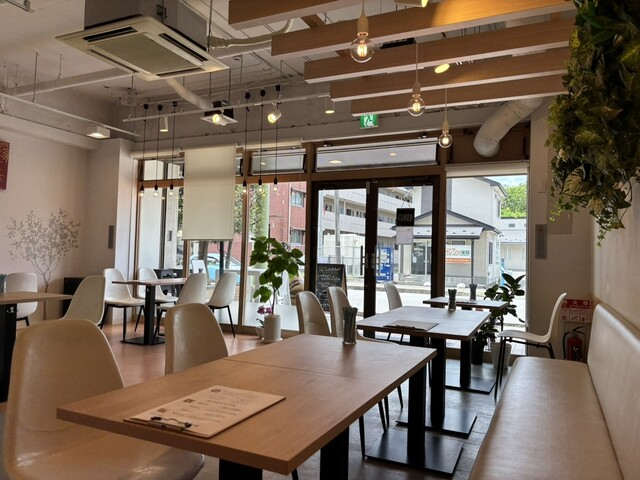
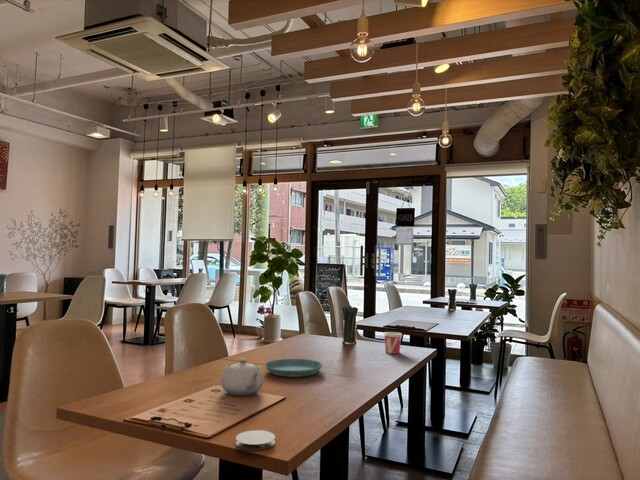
+ teapot [220,357,264,396]
+ saucer [264,358,323,378]
+ coaster [235,429,276,451]
+ cup [382,331,404,355]
